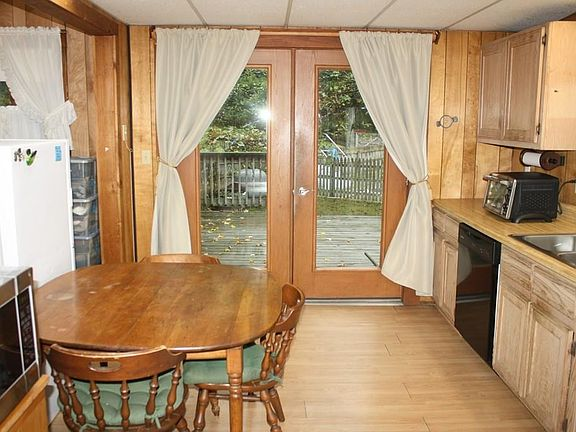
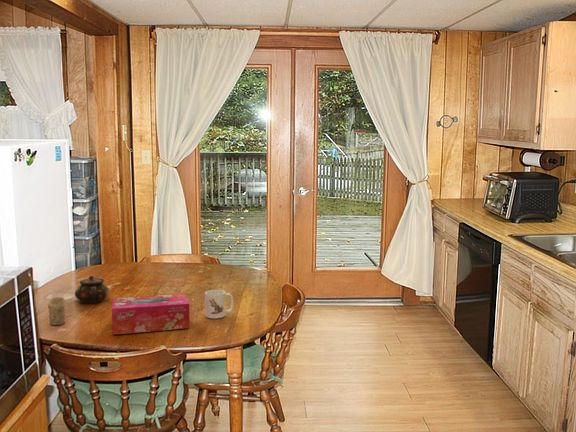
+ teapot [74,275,110,304]
+ tissue box [111,293,190,336]
+ mug [204,289,234,319]
+ candle [47,296,67,326]
